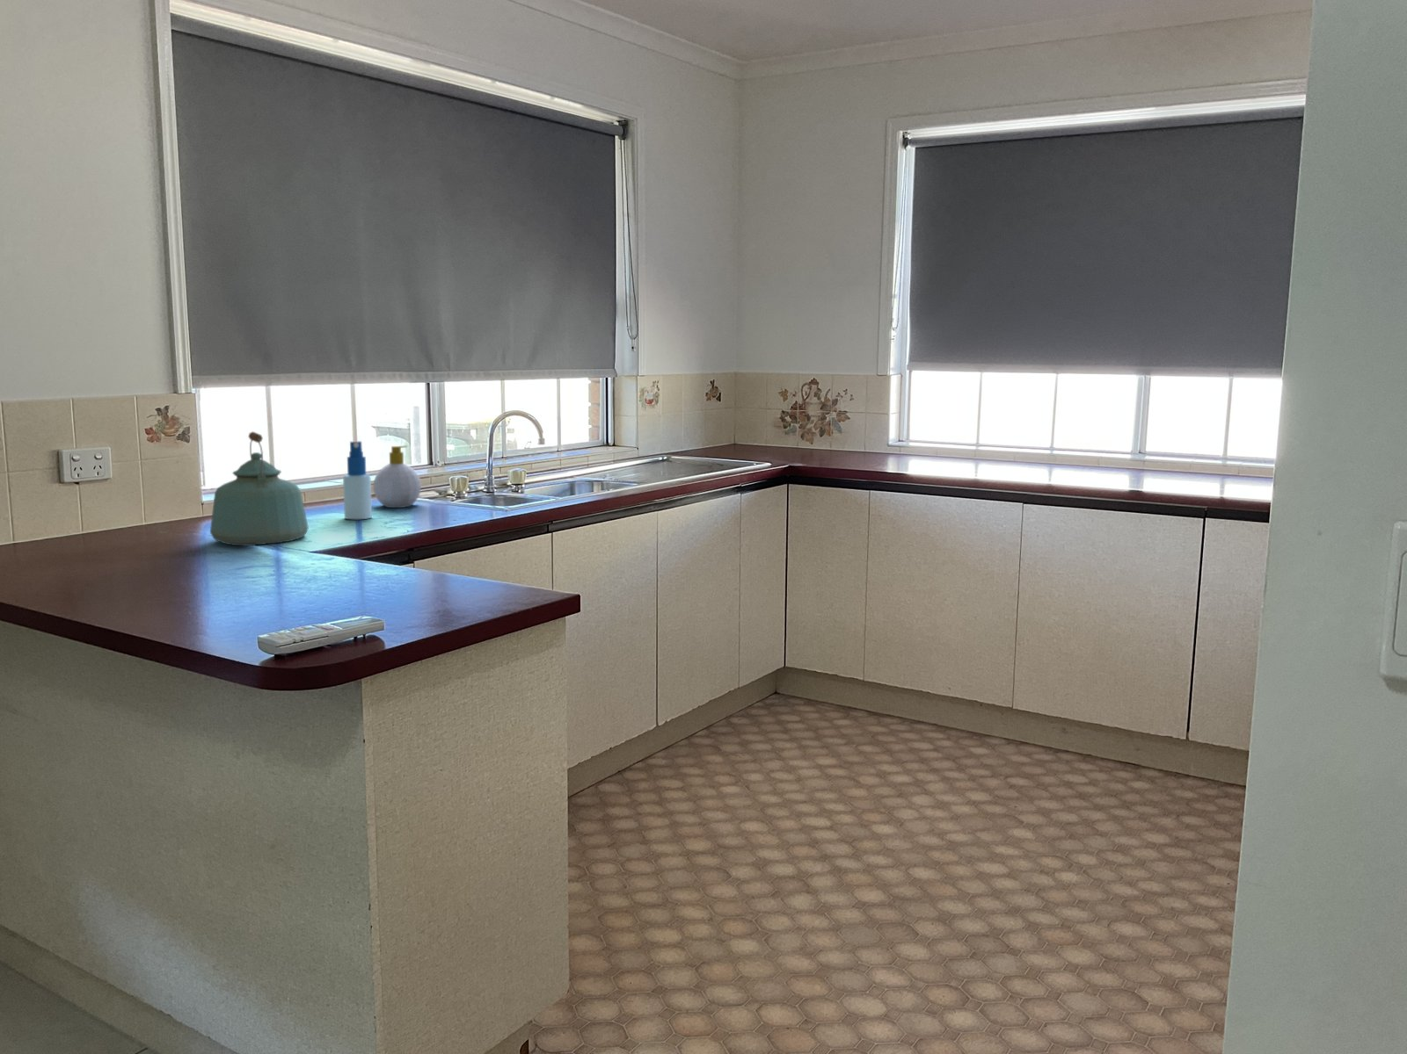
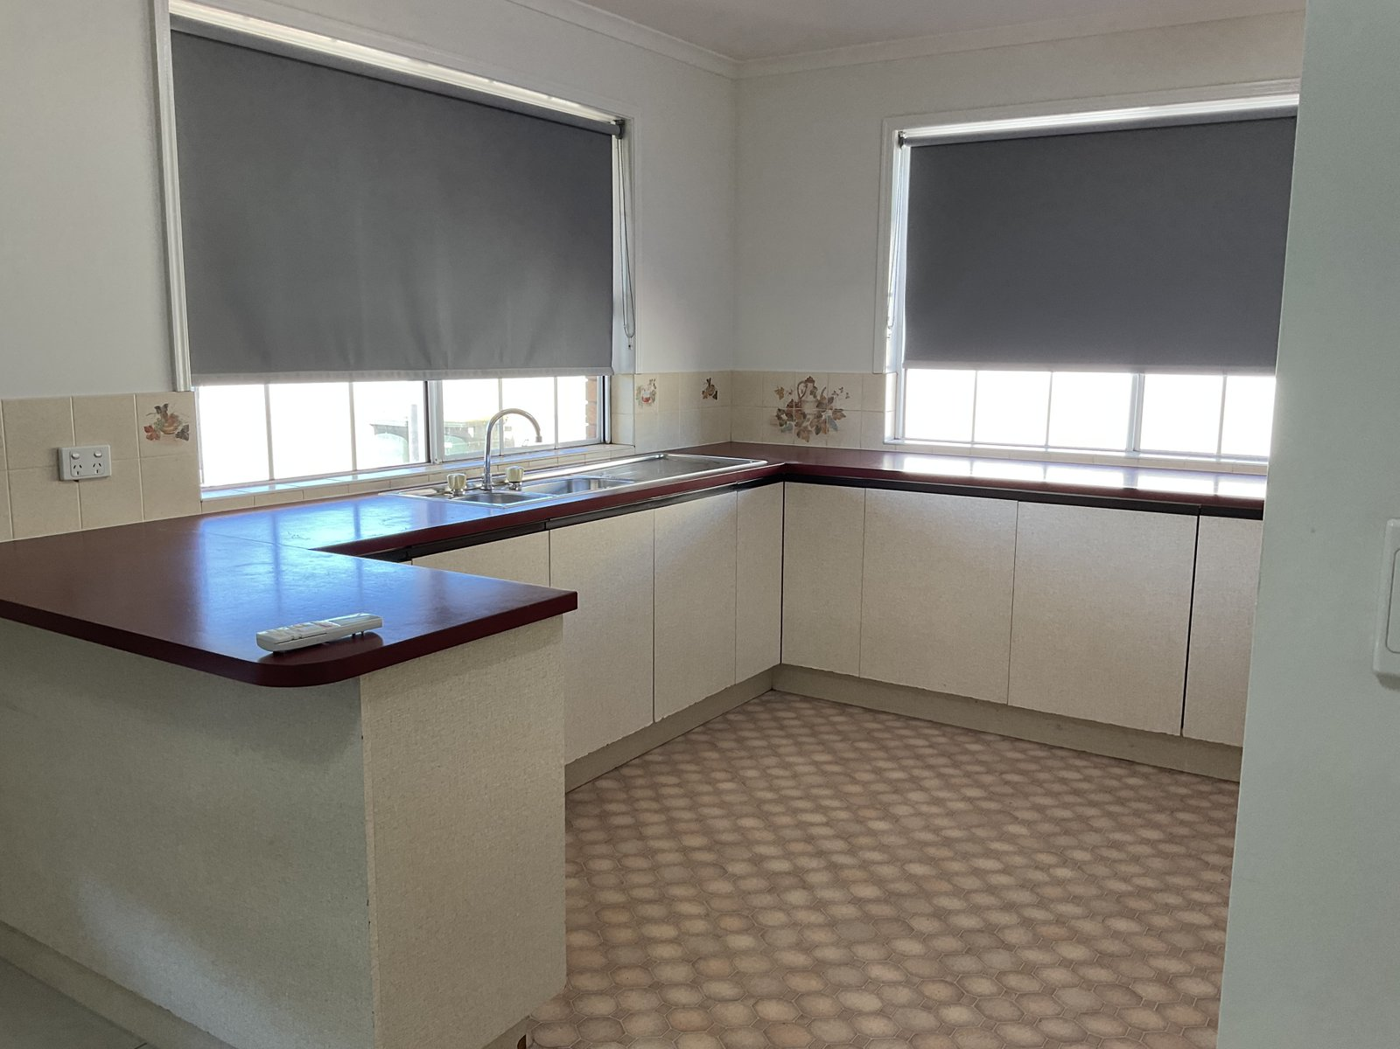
- spray bottle [342,440,373,520]
- soap bottle [372,444,422,508]
- kettle [209,431,309,547]
